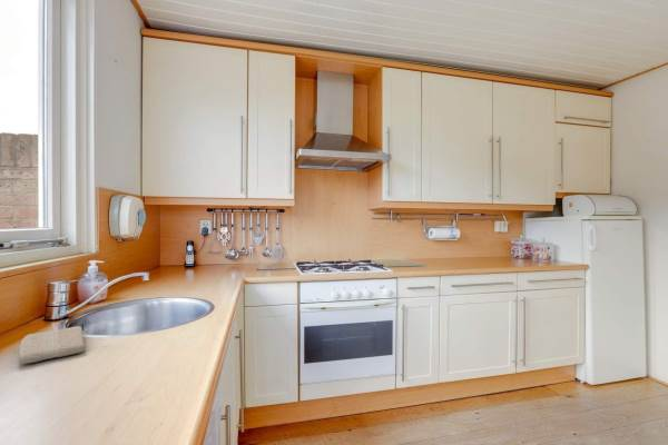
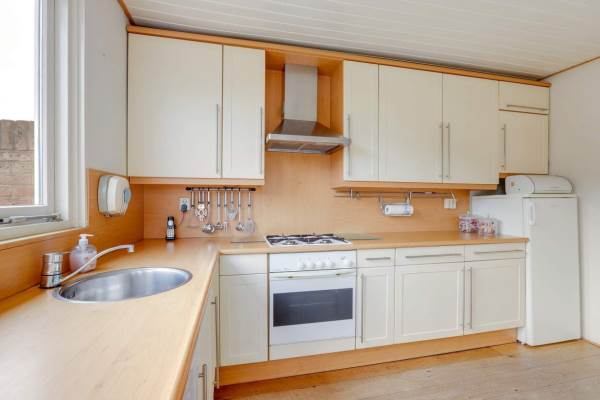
- washcloth [18,325,87,365]
